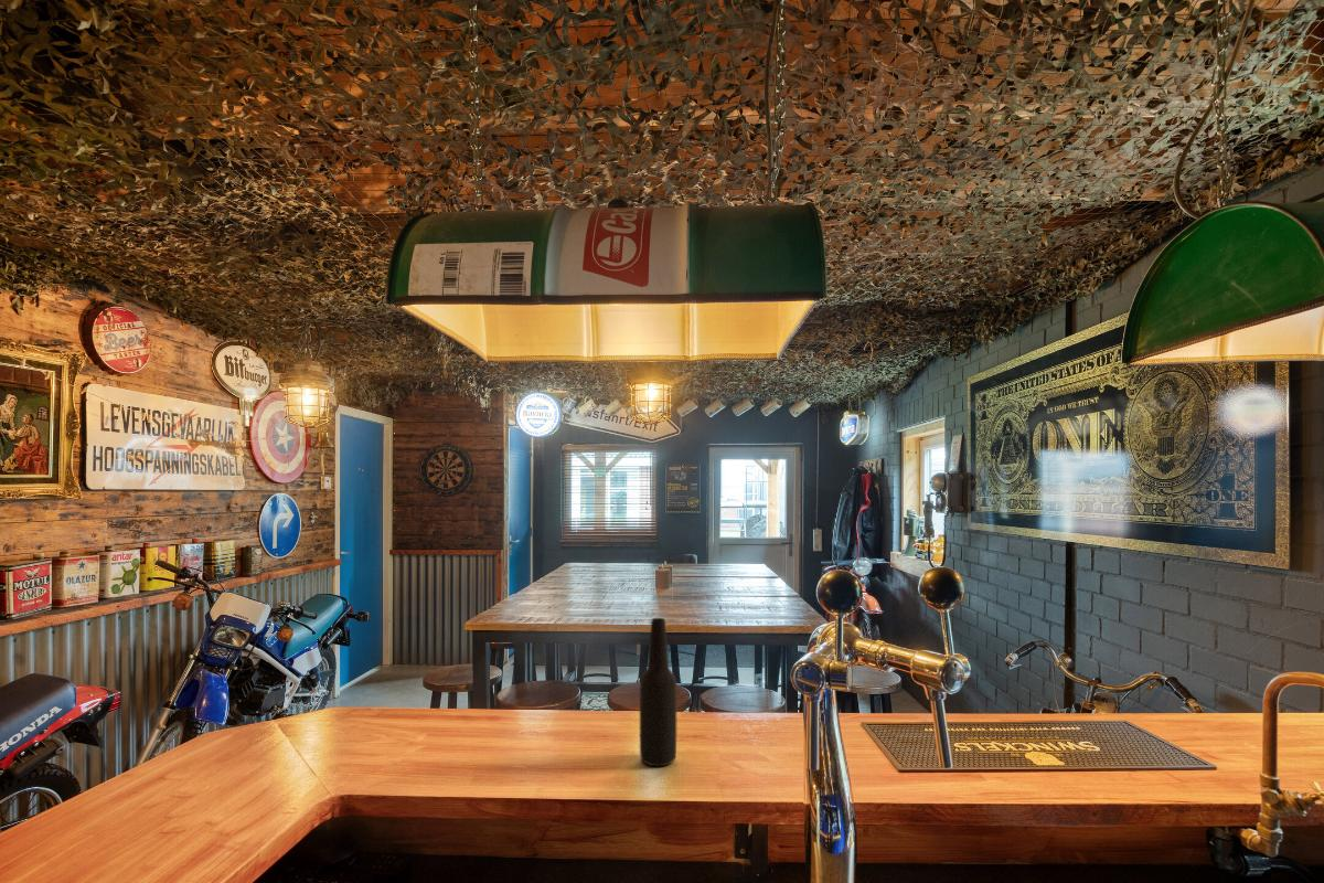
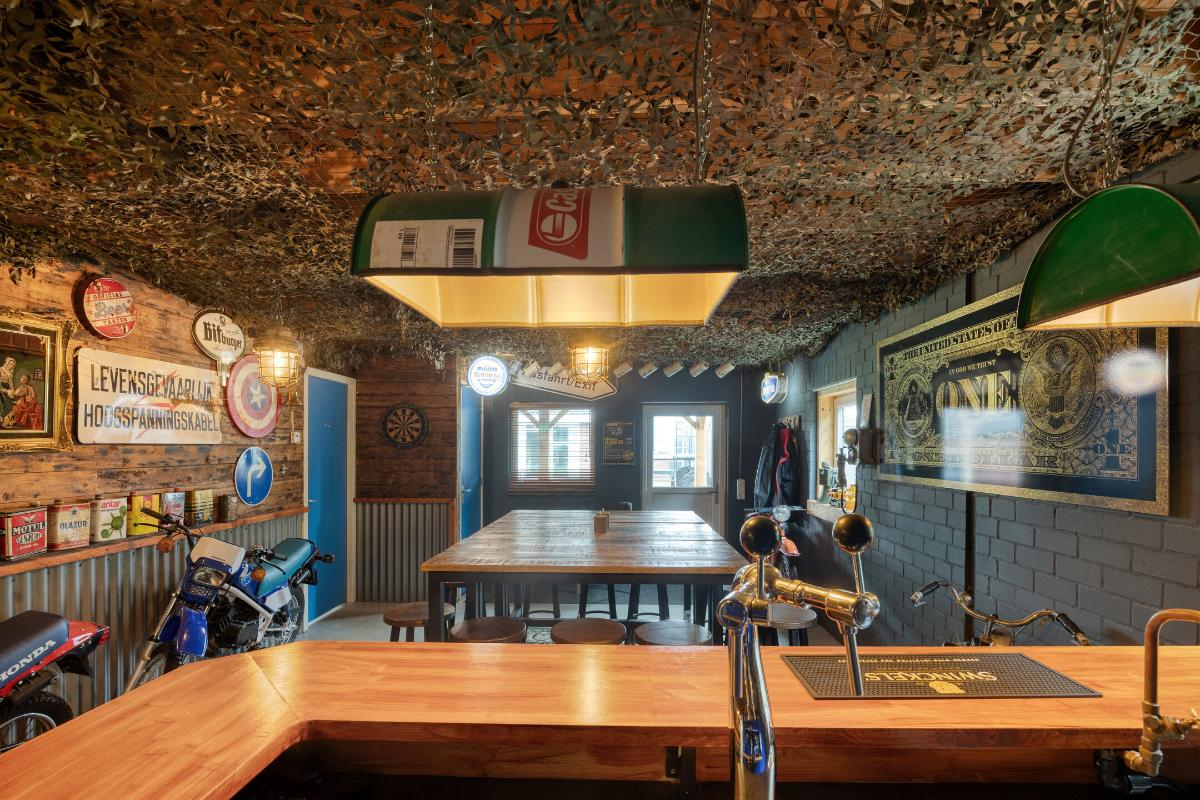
- beer bottle [639,617,677,767]
